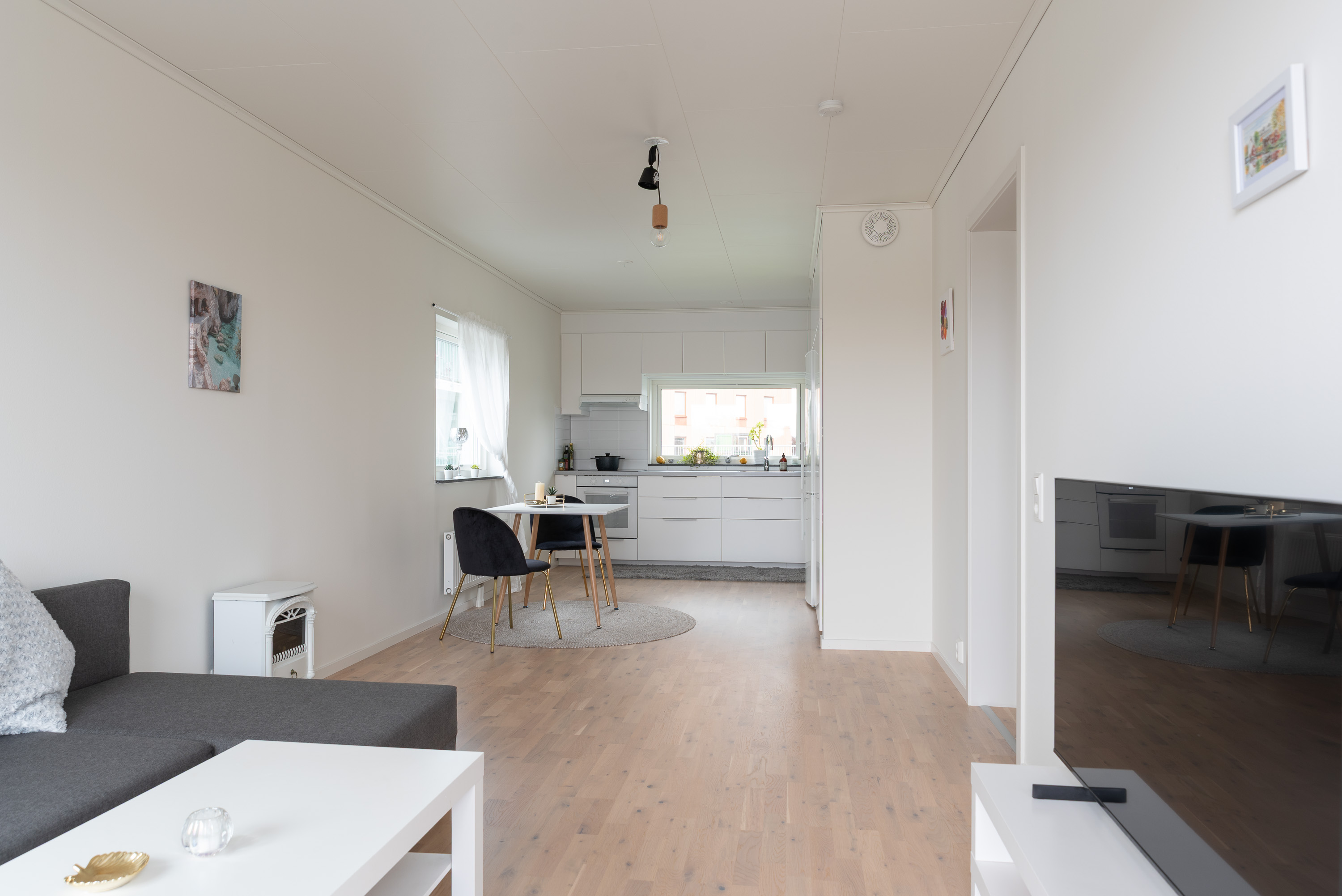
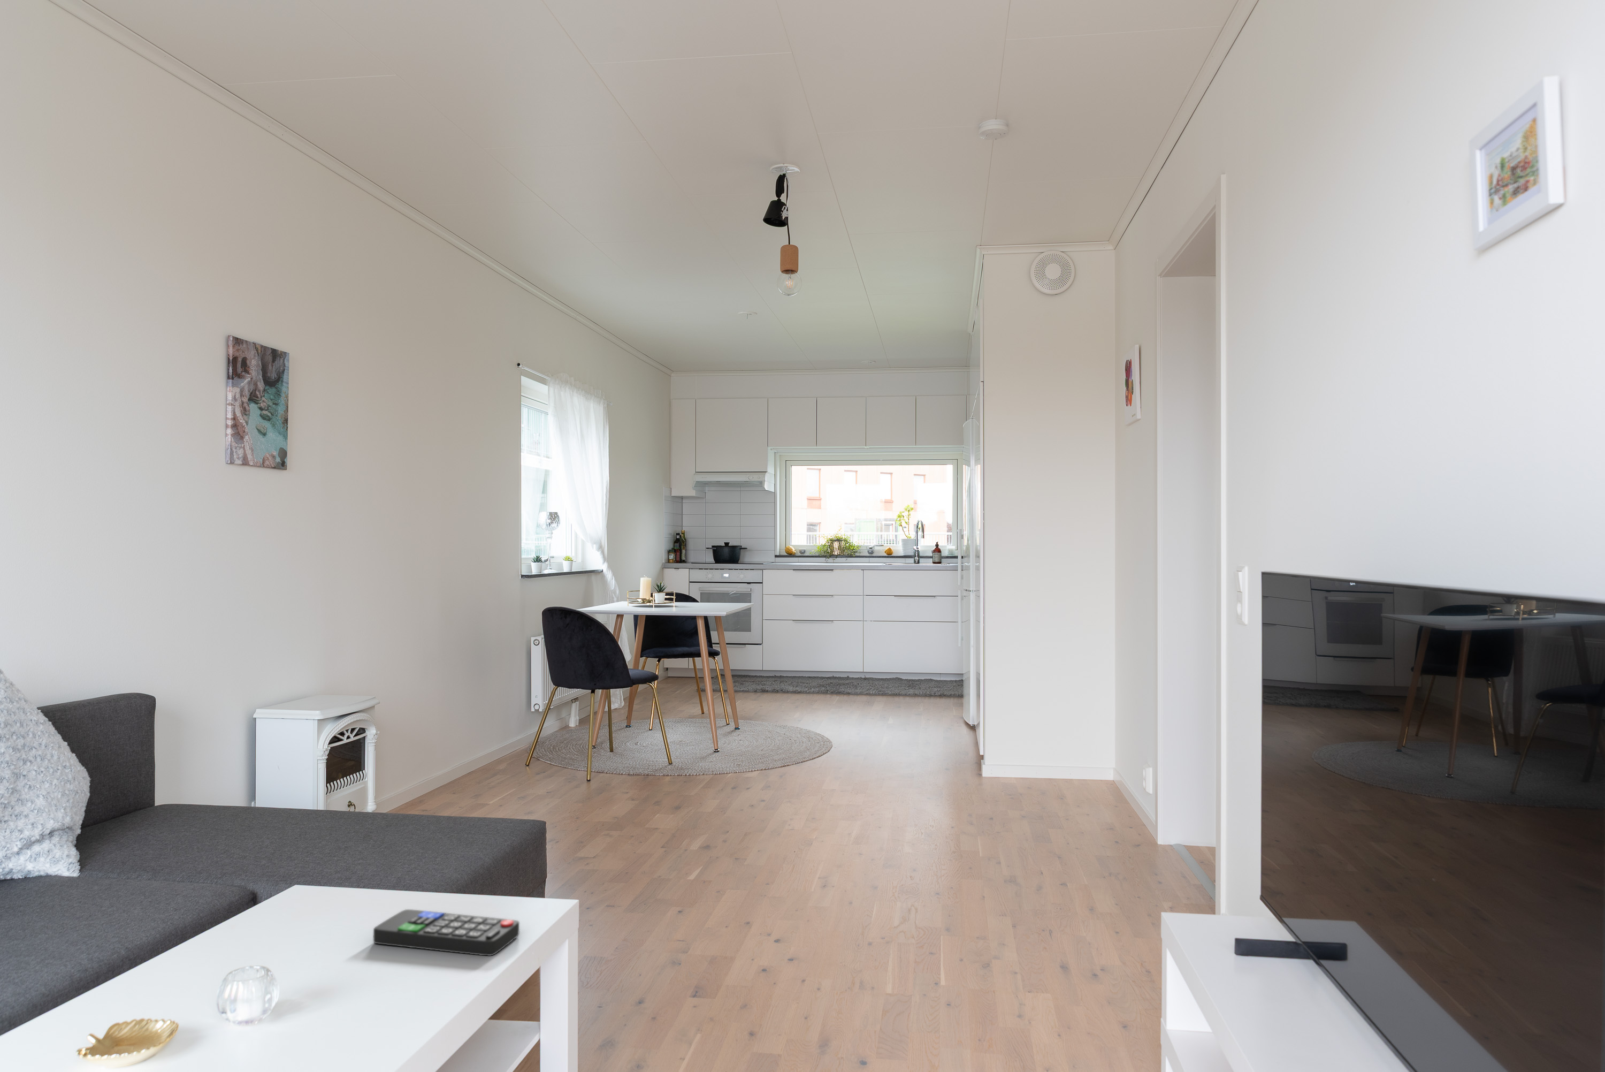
+ remote control [373,909,520,956]
